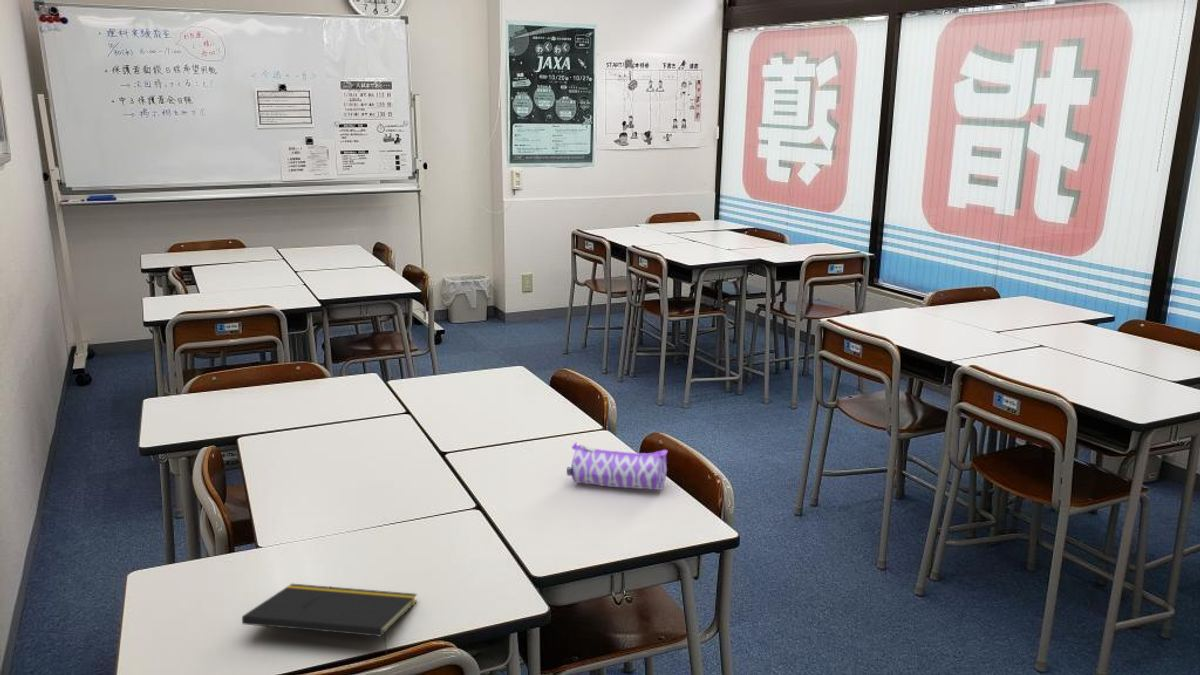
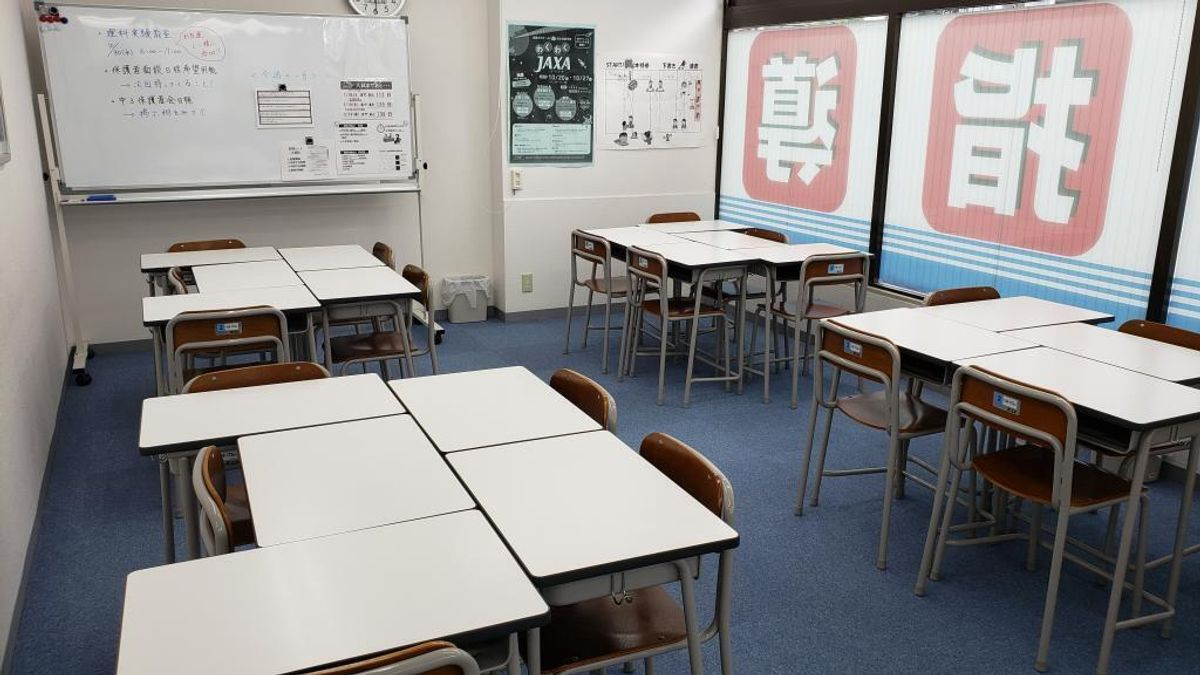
- notepad [241,583,418,655]
- pencil case [566,441,669,491]
